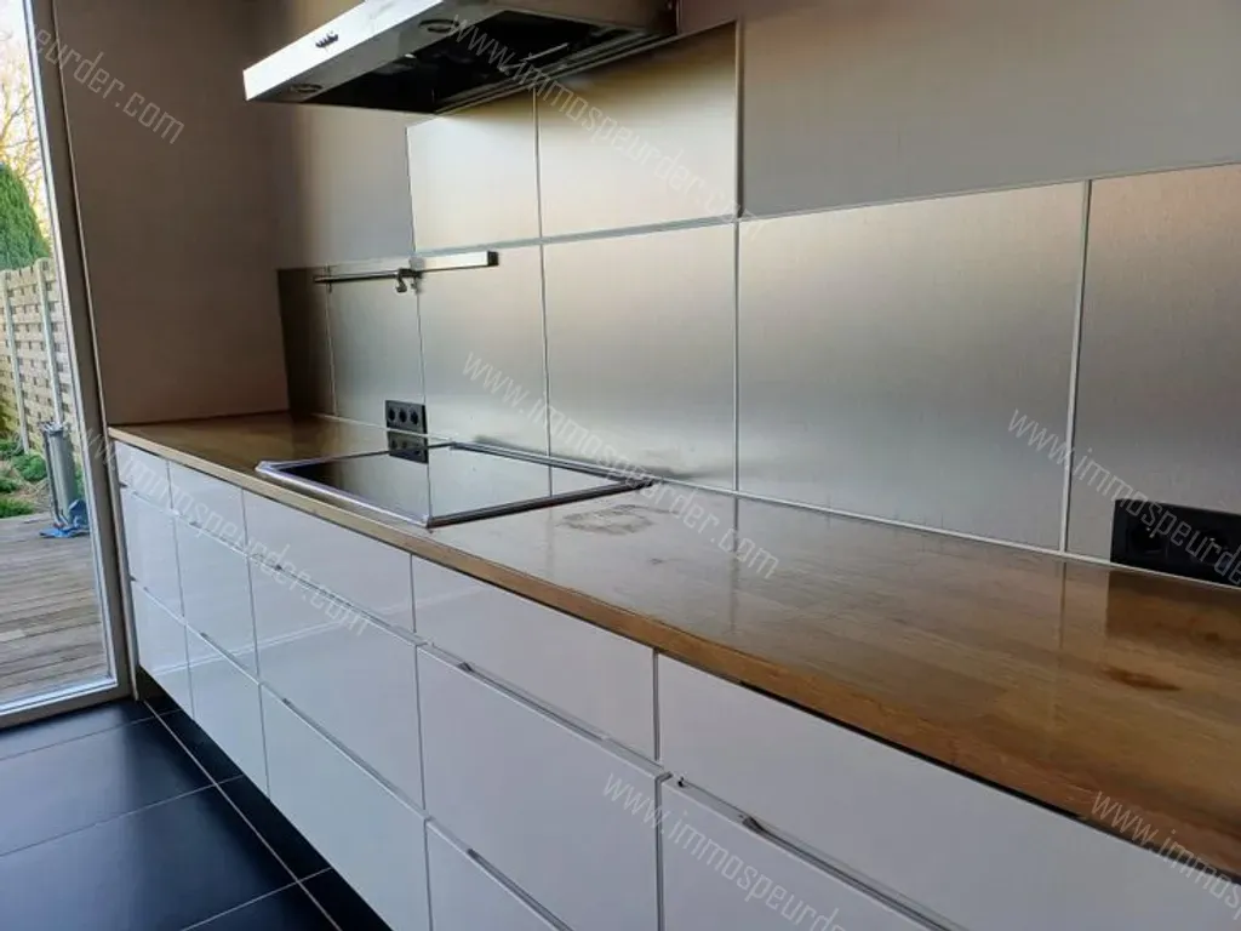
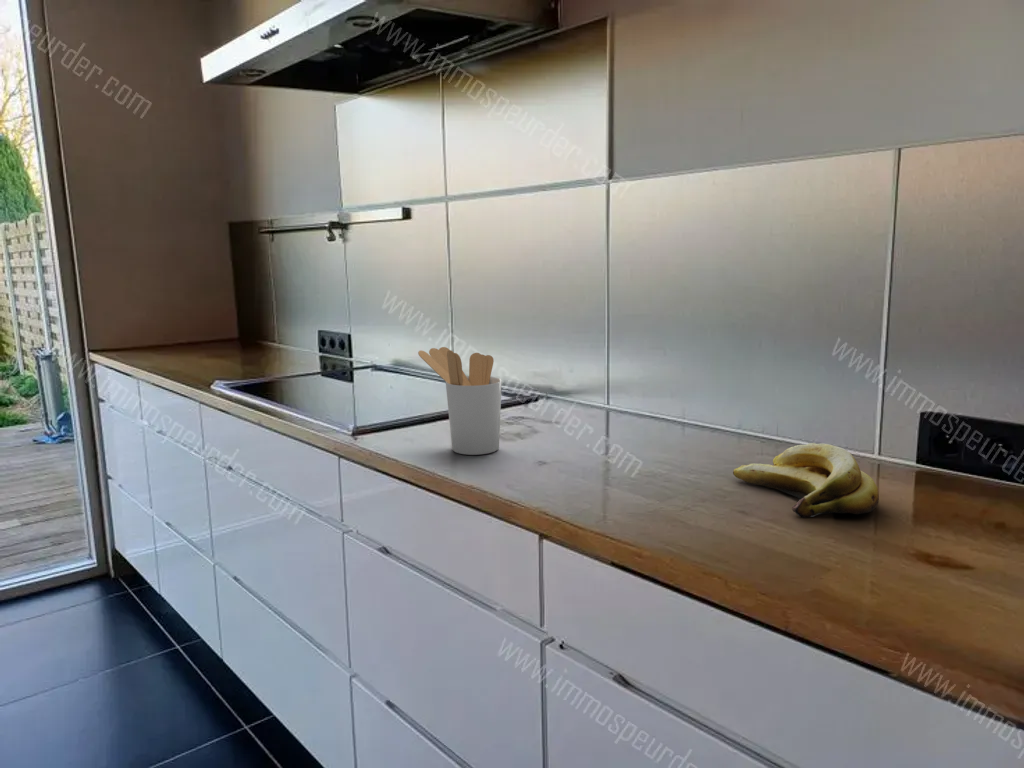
+ banana [732,442,880,519]
+ utensil holder [417,346,503,456]
